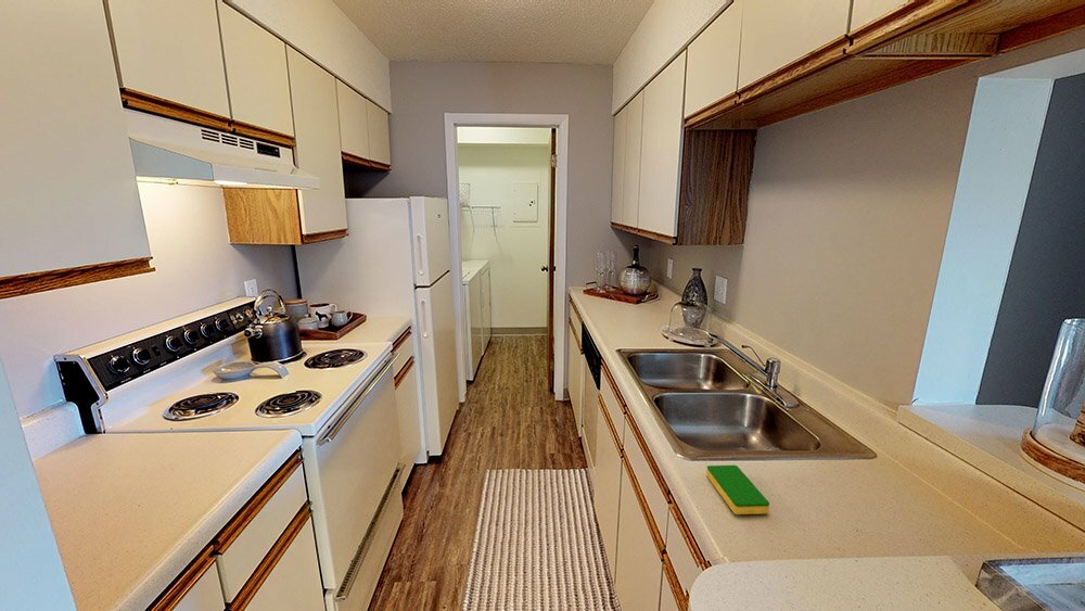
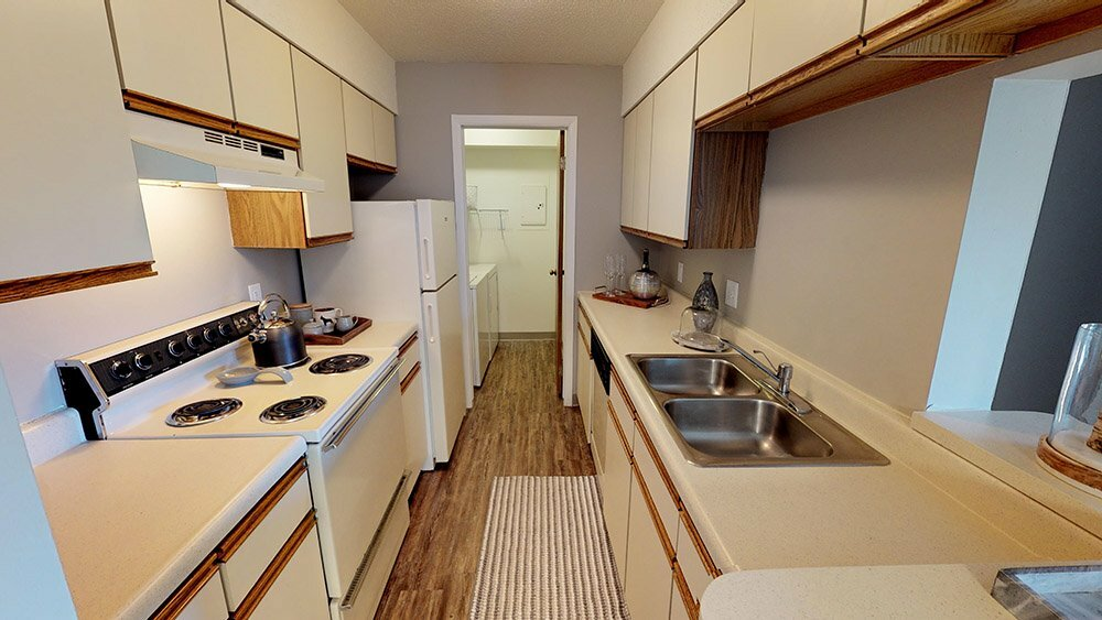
- dish sponge [705,464,770,515]
